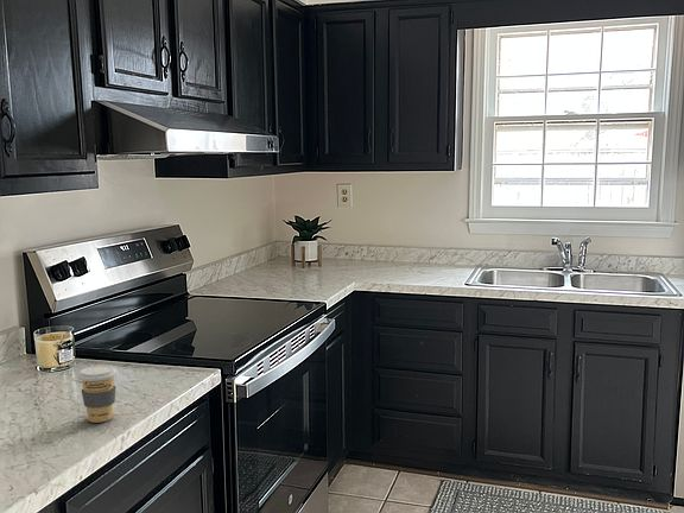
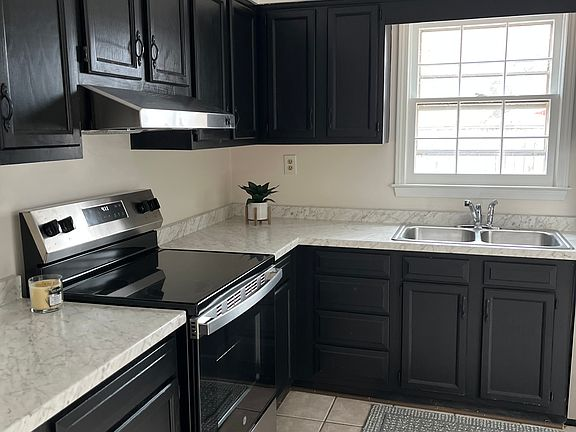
- coffee cup [76,365,119,424]
